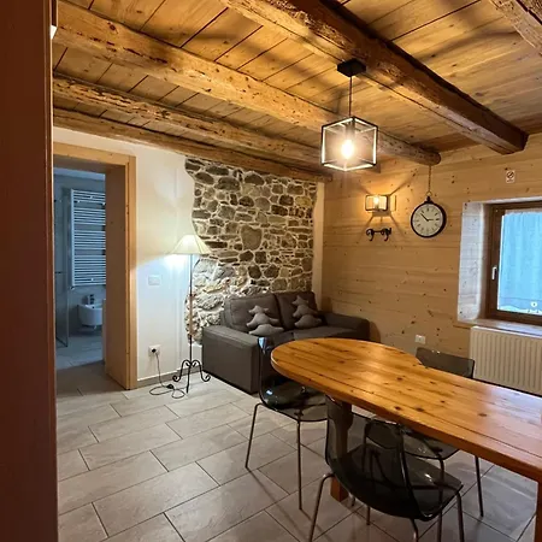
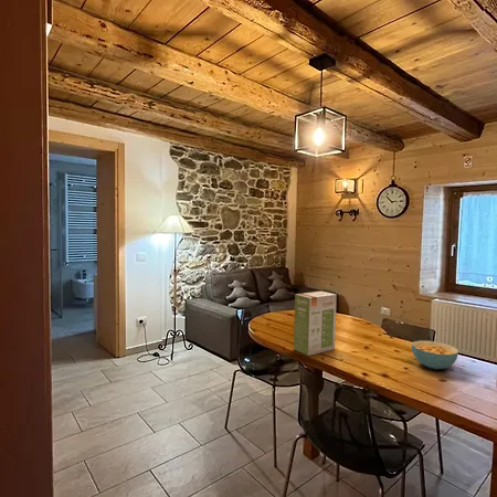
+ food box [293,290,338,357]
+ cereal bowl [411,339,459,370]
